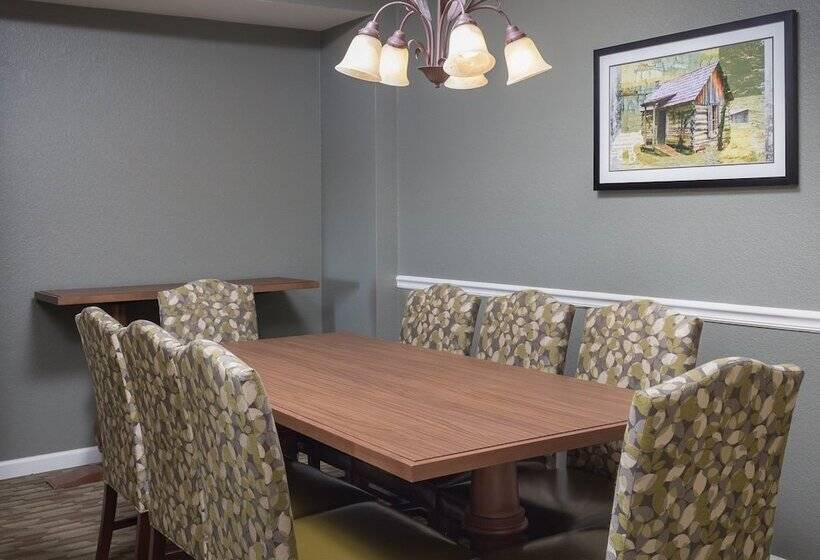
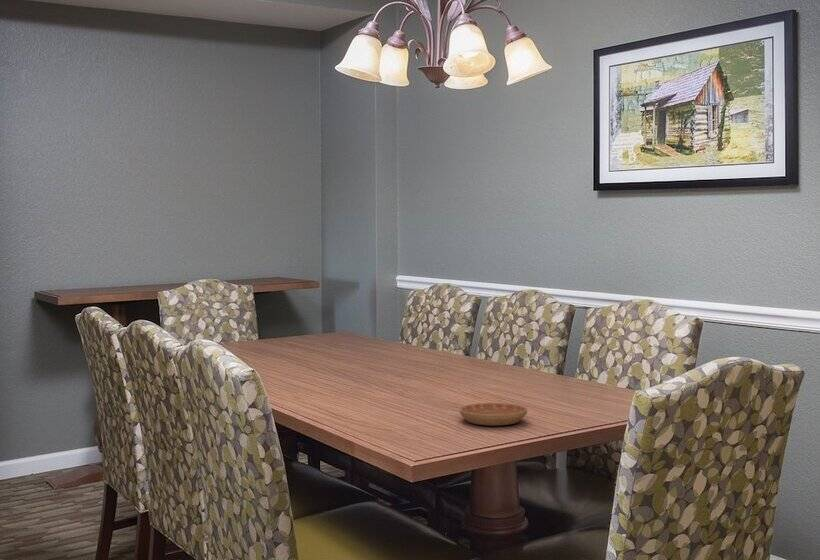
+ saucer [459,402,528,426]
